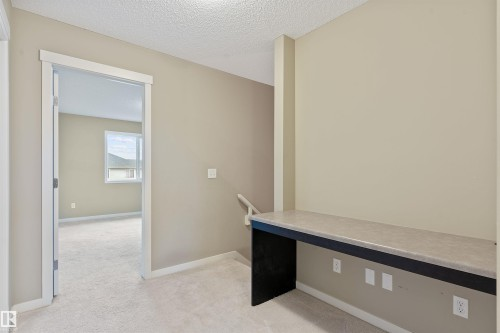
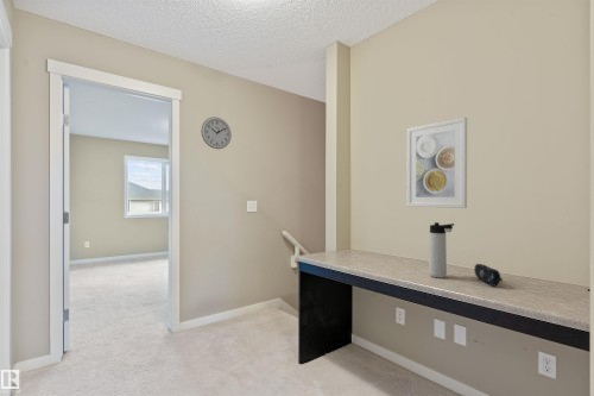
+ wall clock [200,115,233,150]
+ thermos bottle [428,221,455,279]
+ pencil case [473,263,504,288]
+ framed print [405,117,468,209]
